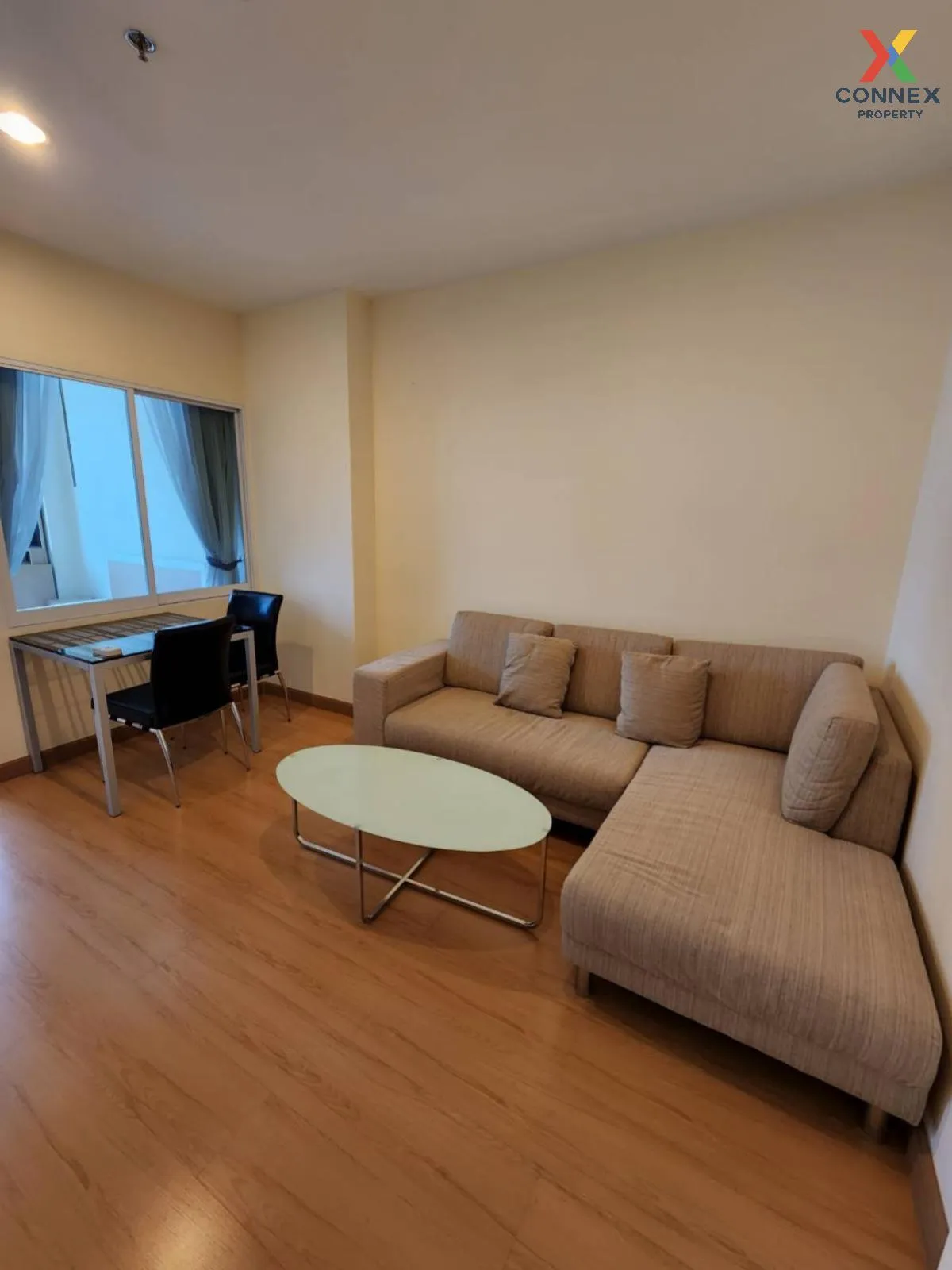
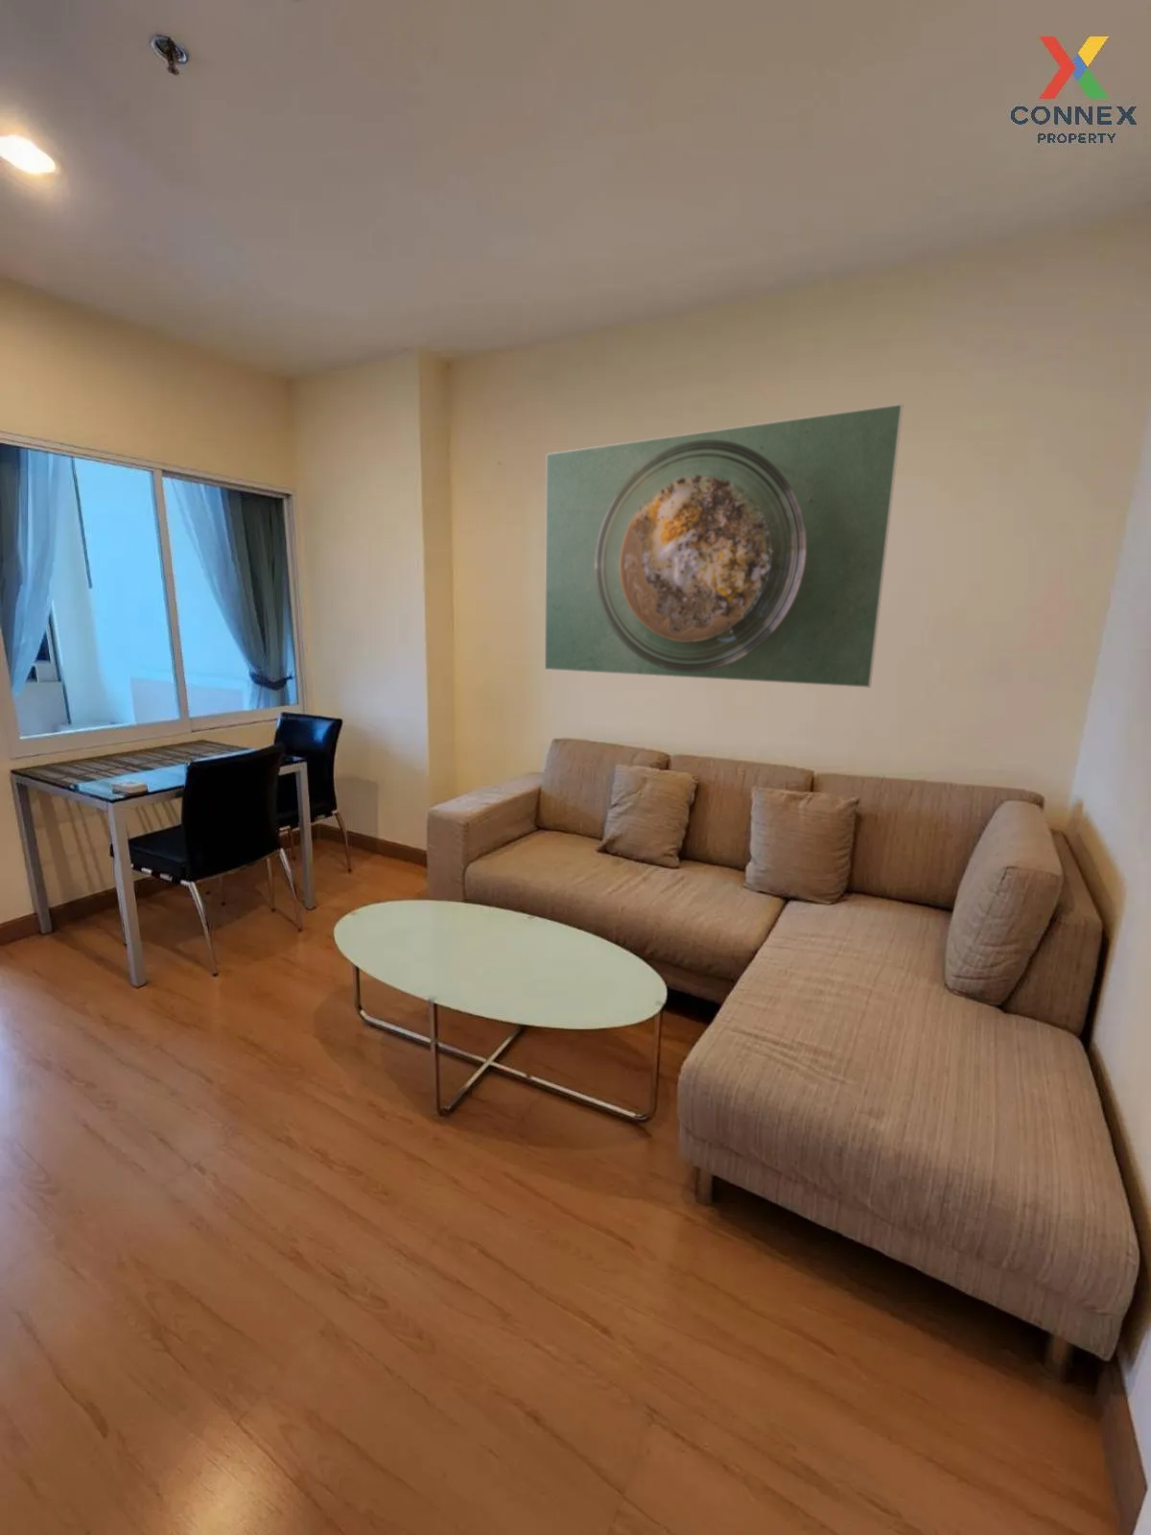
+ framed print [544,402,903,689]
